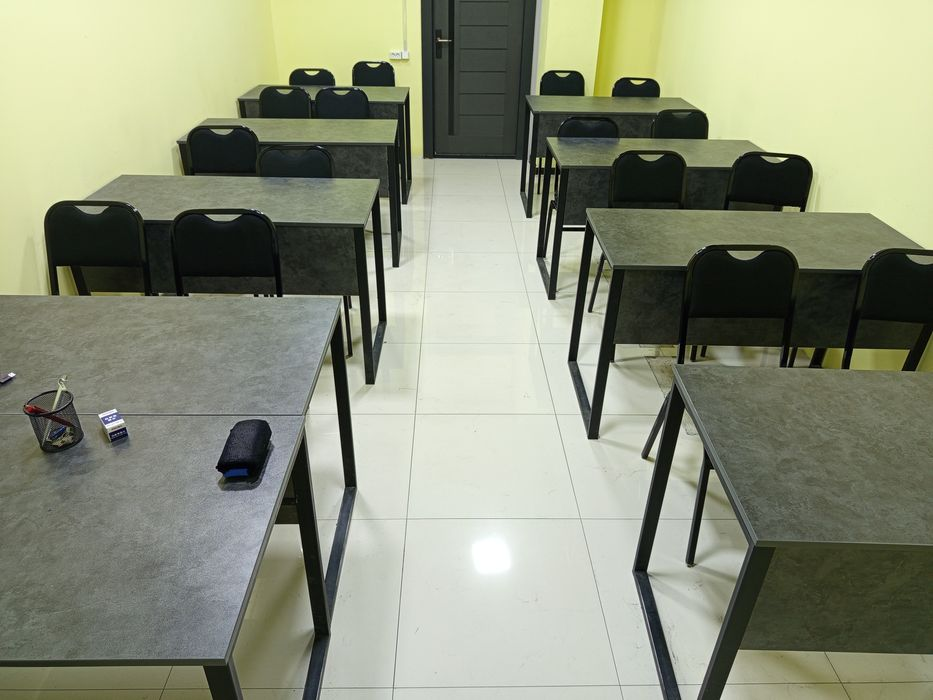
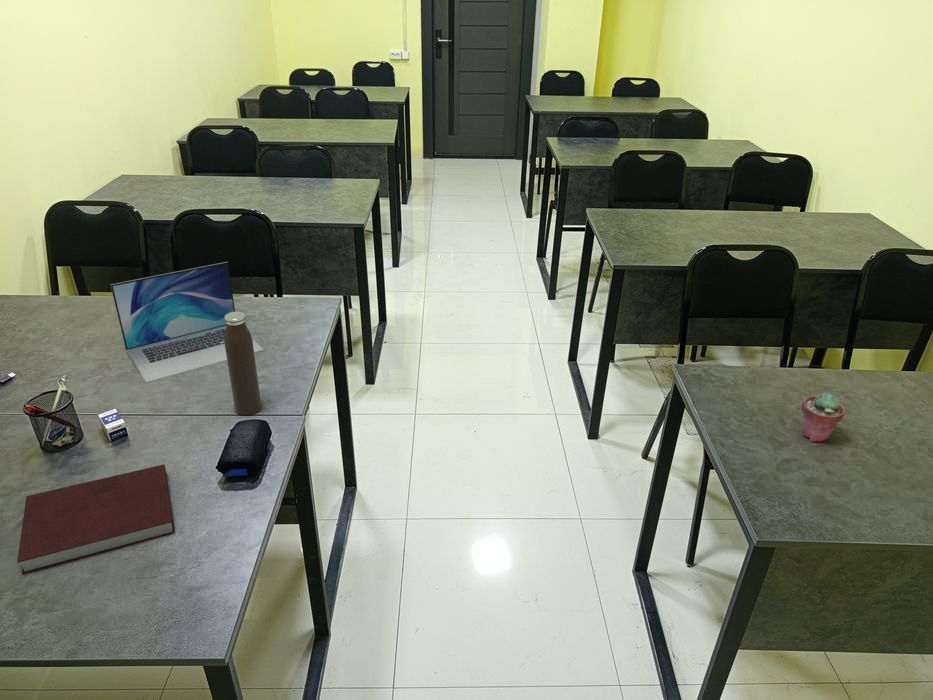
+ notebook [16,463,176,576]
+ potted succulent [800,391,846,443]
+ water bottle [224,311,263,416]
+ laptop [110,261,265,384]
